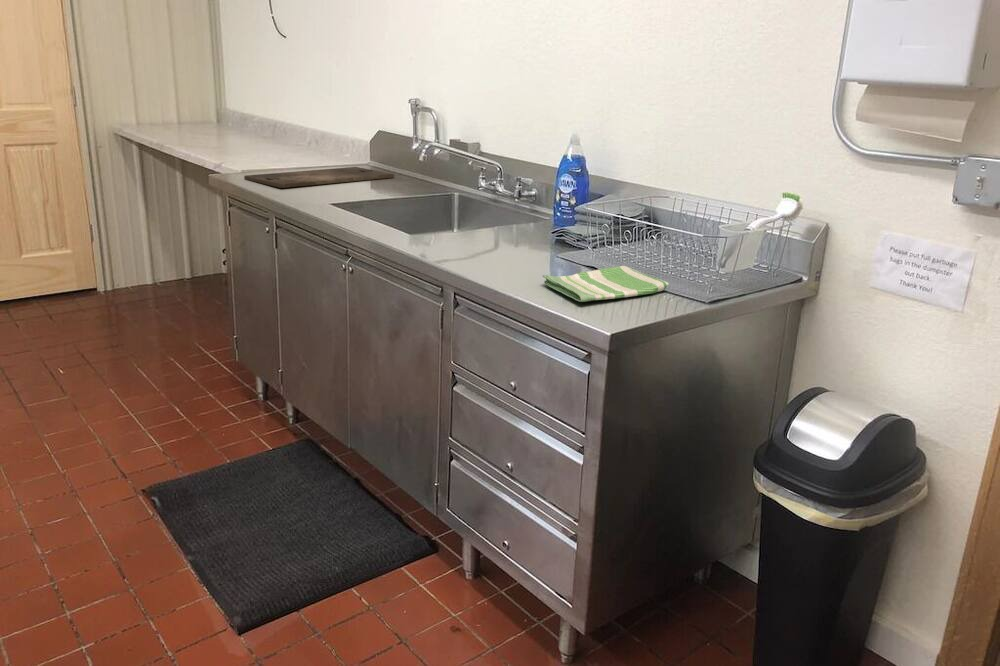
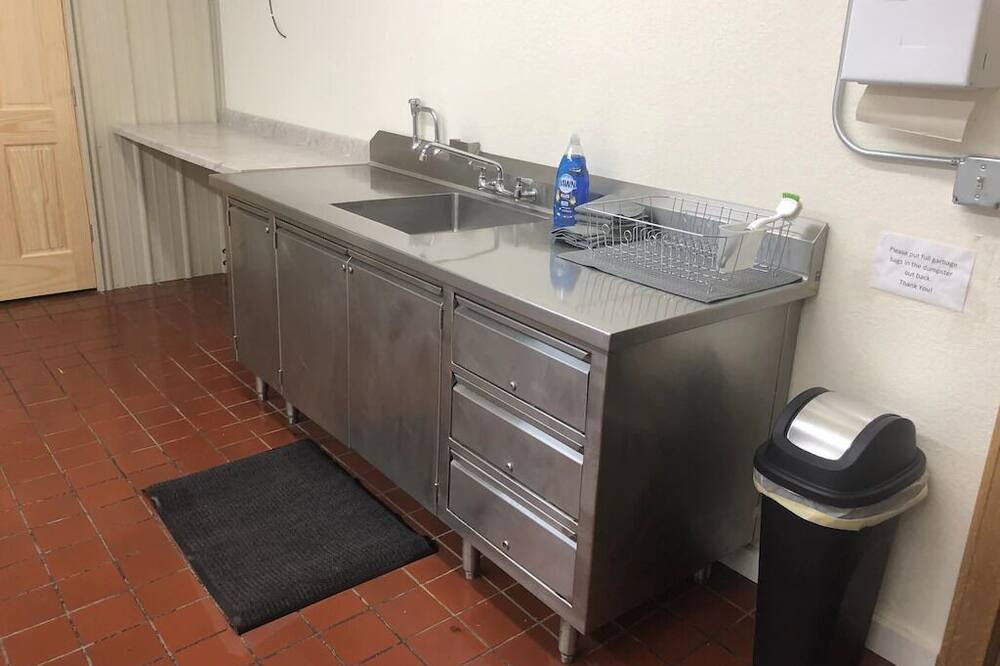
- cutting board [243,166,395,189]
- dish towel [542,265,670,303]
